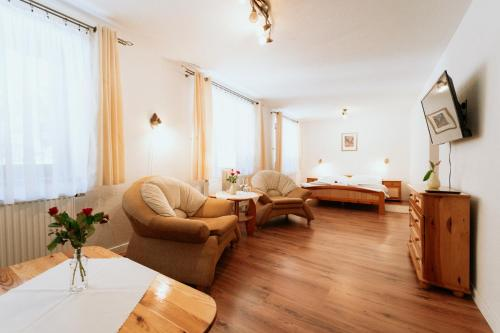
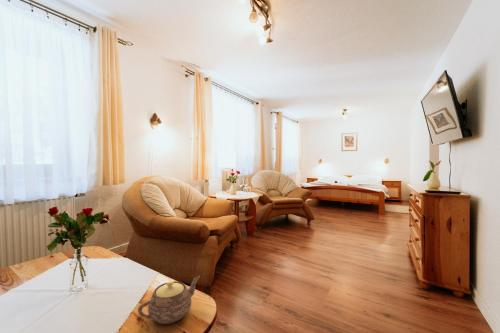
+ teapot [137,275,201,325]
